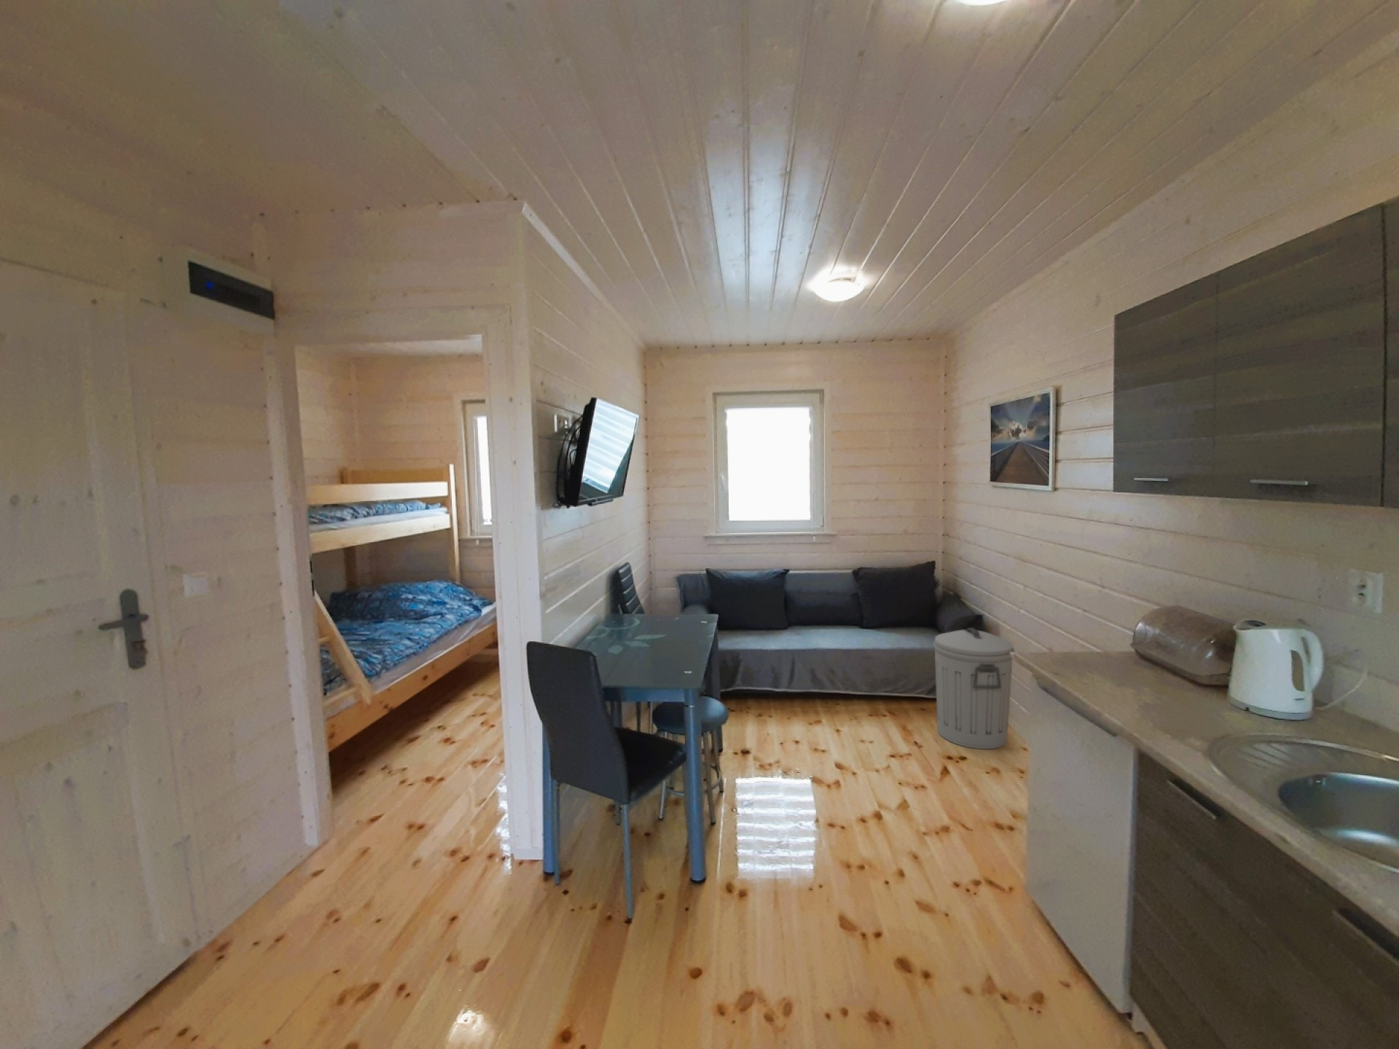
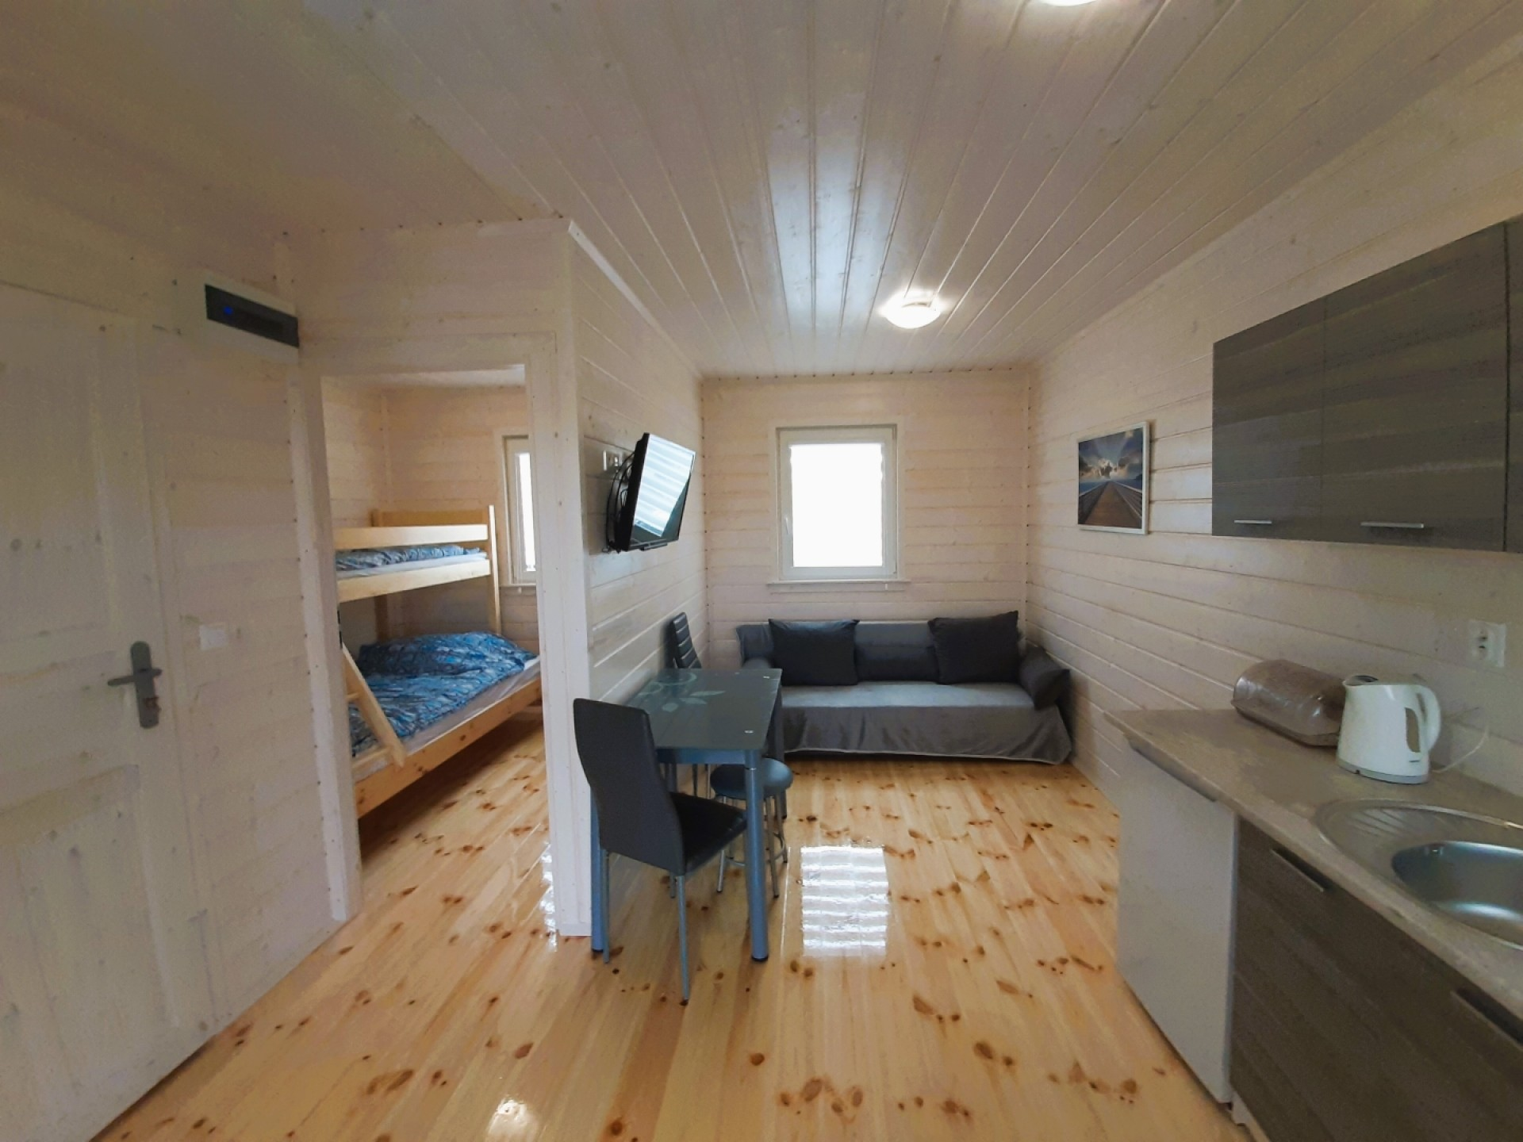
- trash can [933,627,1015,749]
